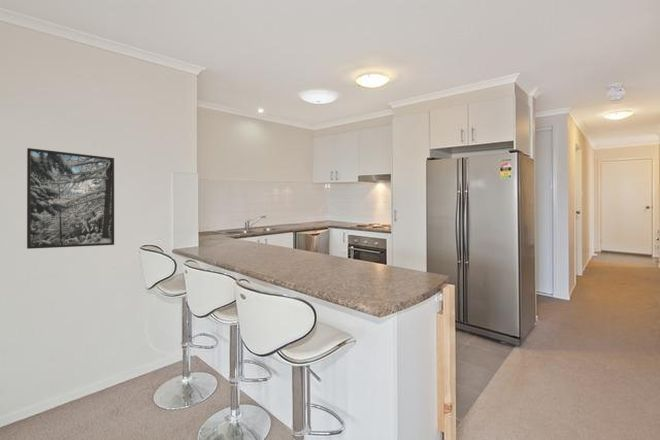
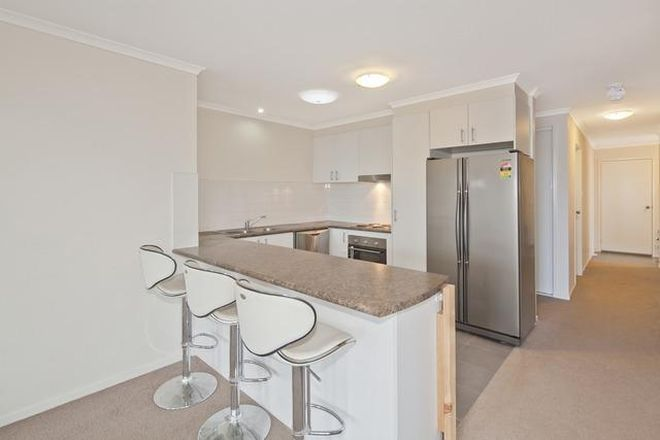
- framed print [26,147,115,250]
